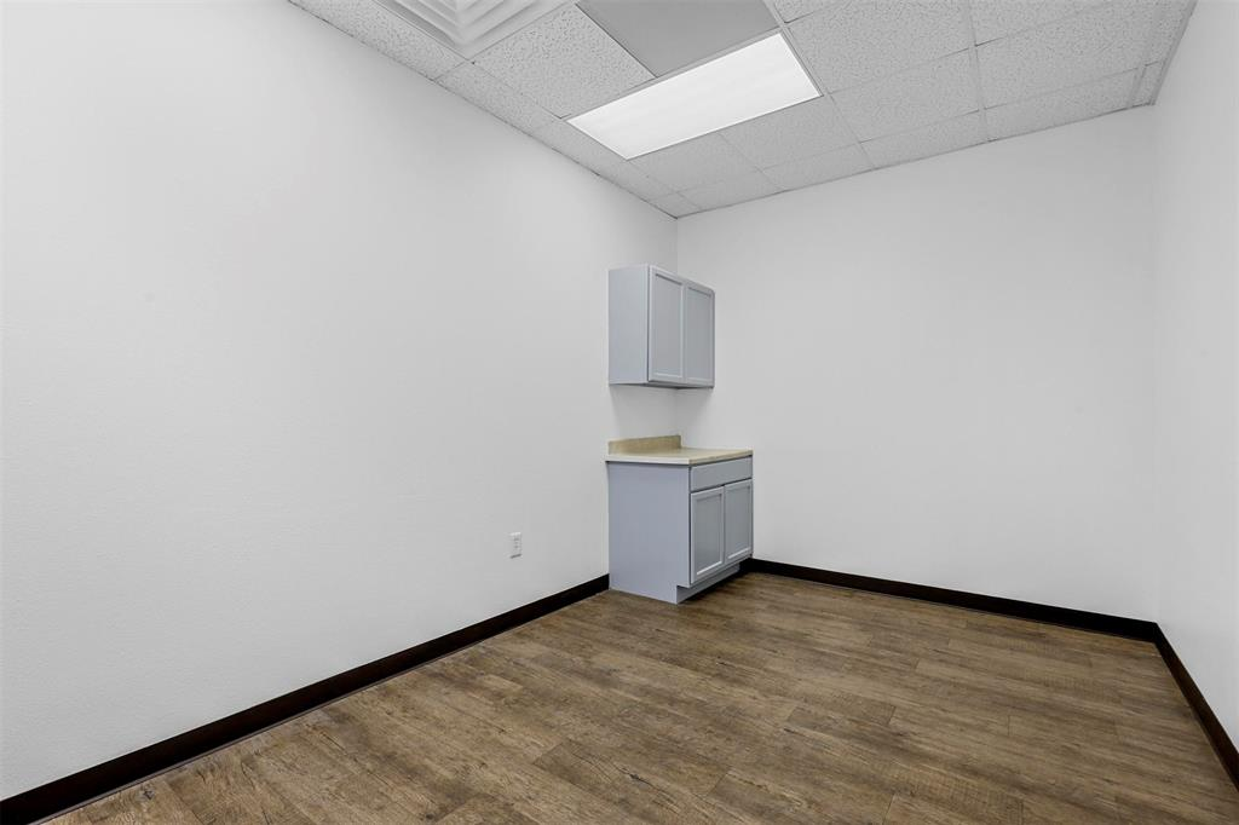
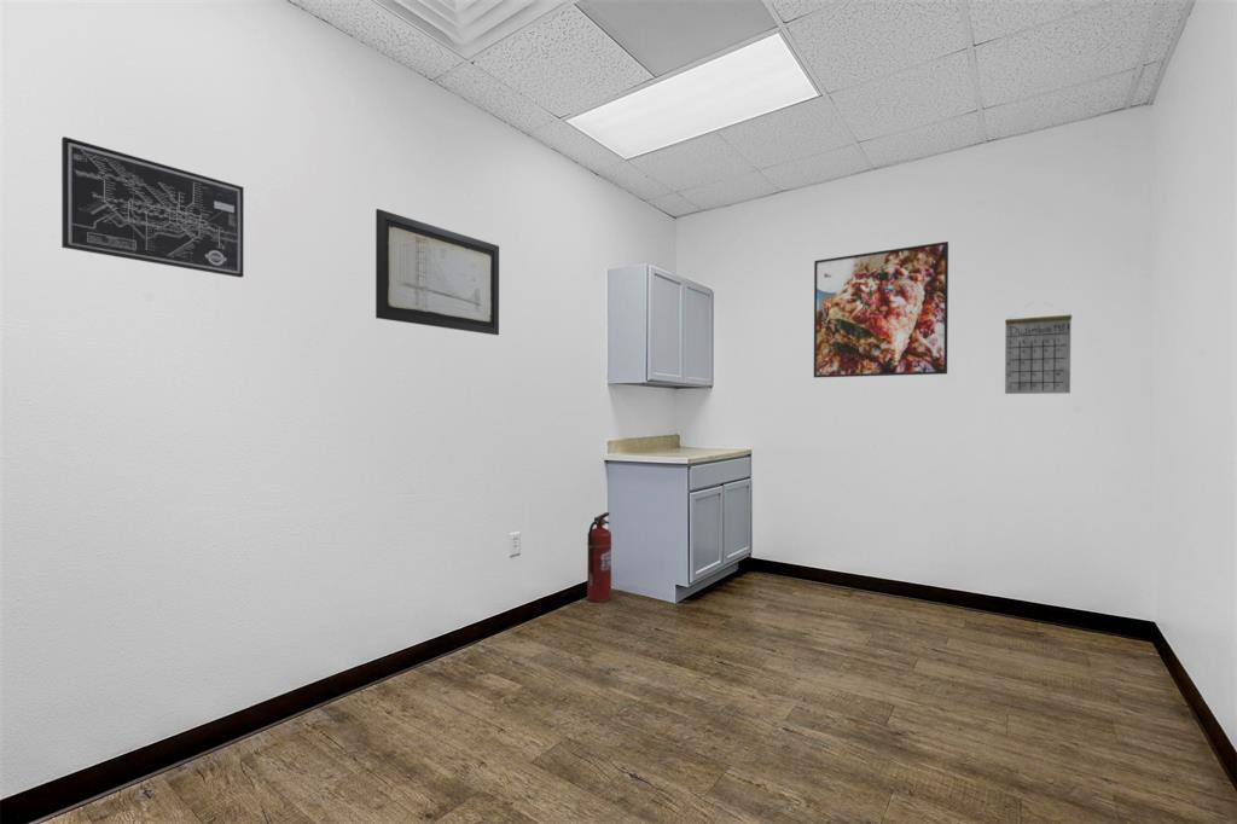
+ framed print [813,240,949,378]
+ fire extinguisher [586,511,612,603]
+ wall art [374,208,500,336]
+ wall art [60,135,245,279]
+ calendar [1004,302,1073,395]
